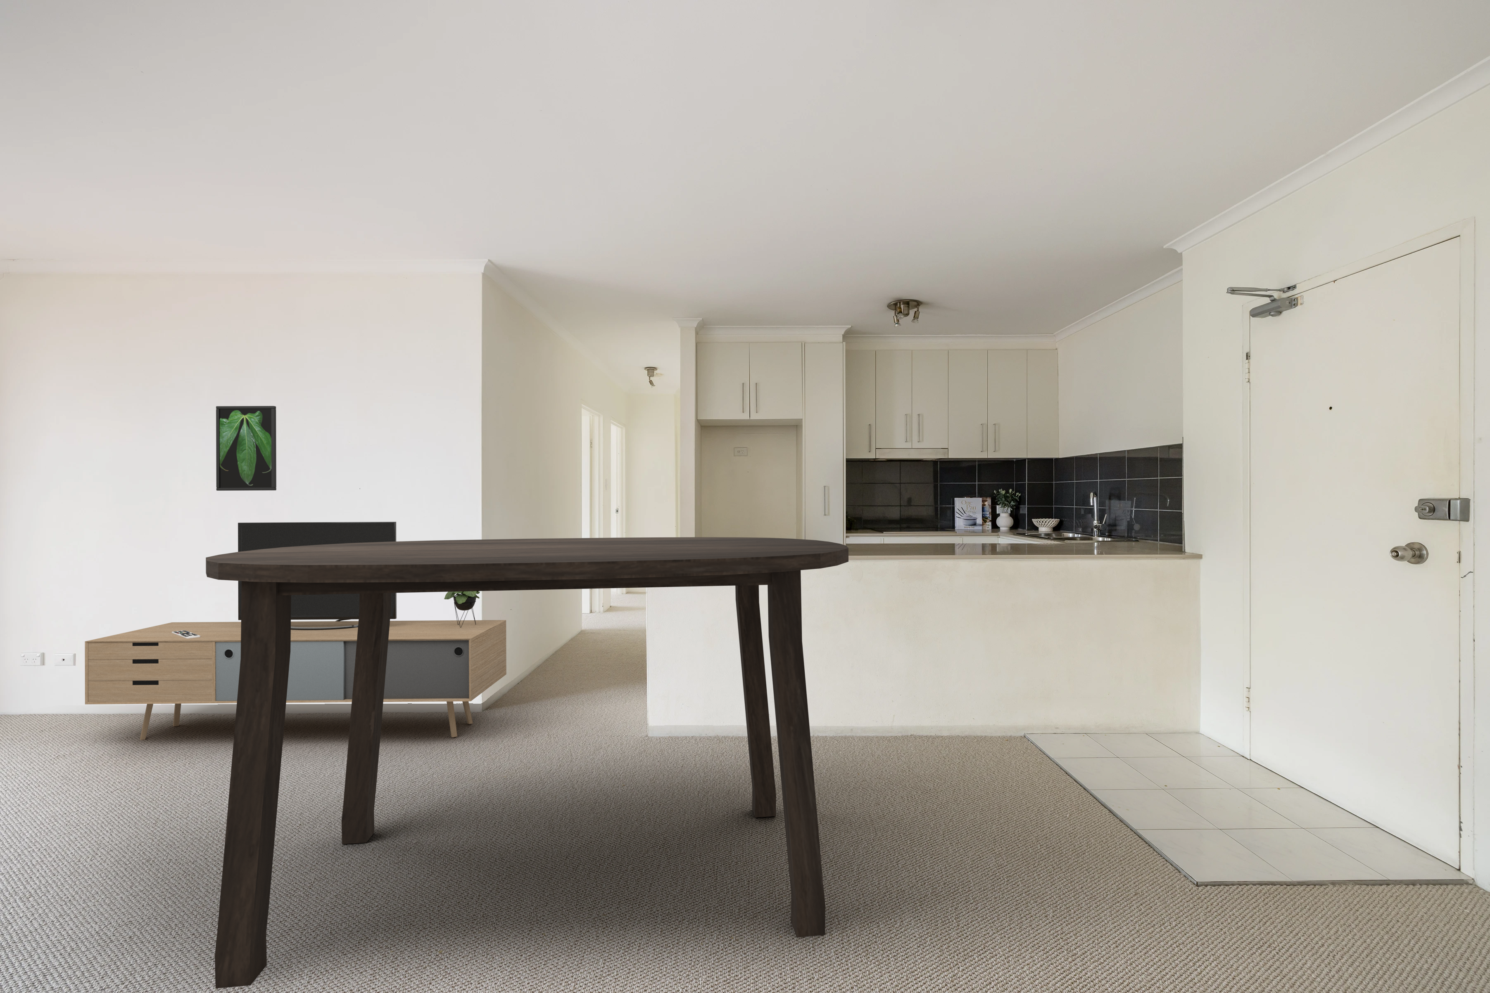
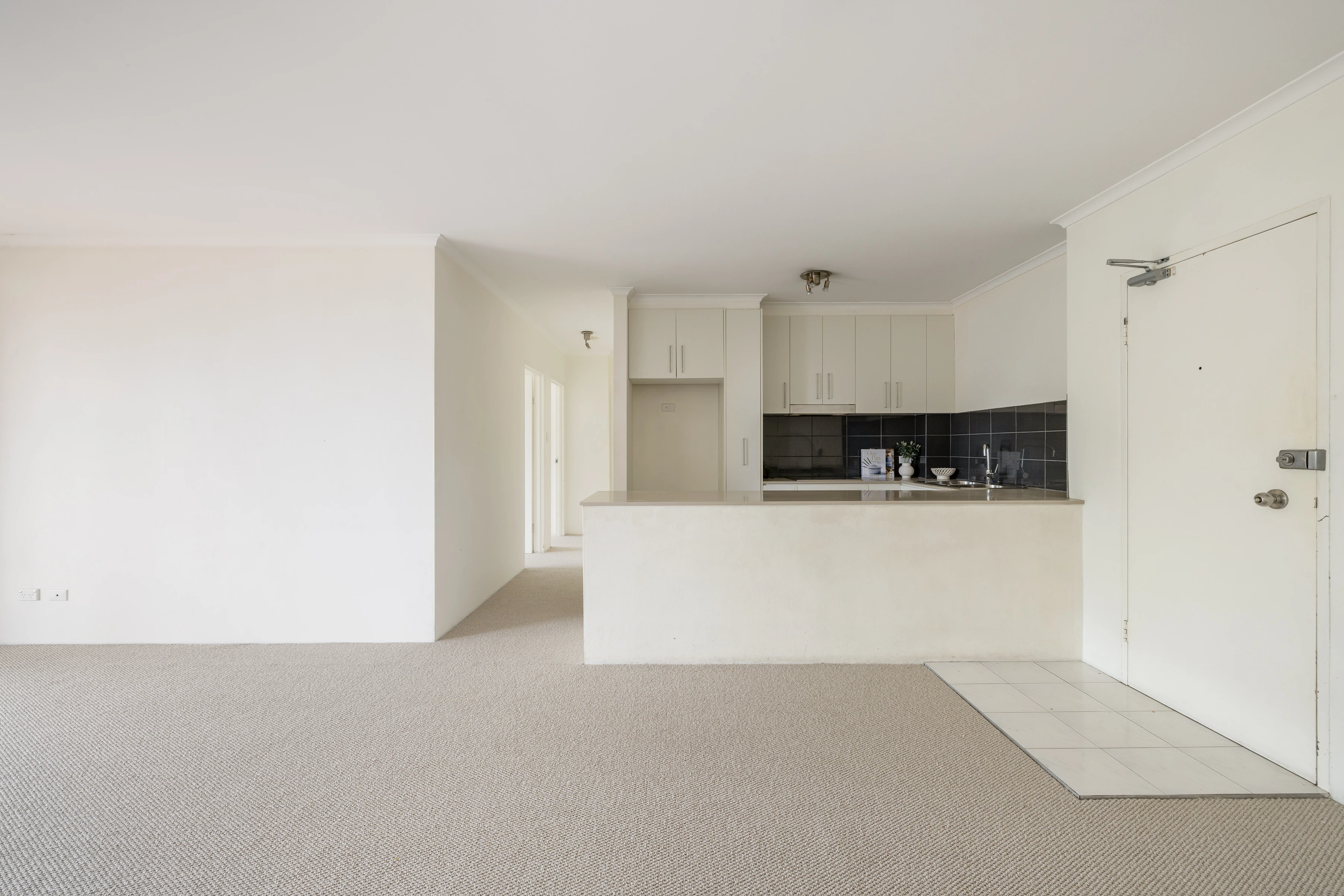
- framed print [216,406,277,491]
- media console [84,521,507,740]
- dining table [205,536,849,989]
